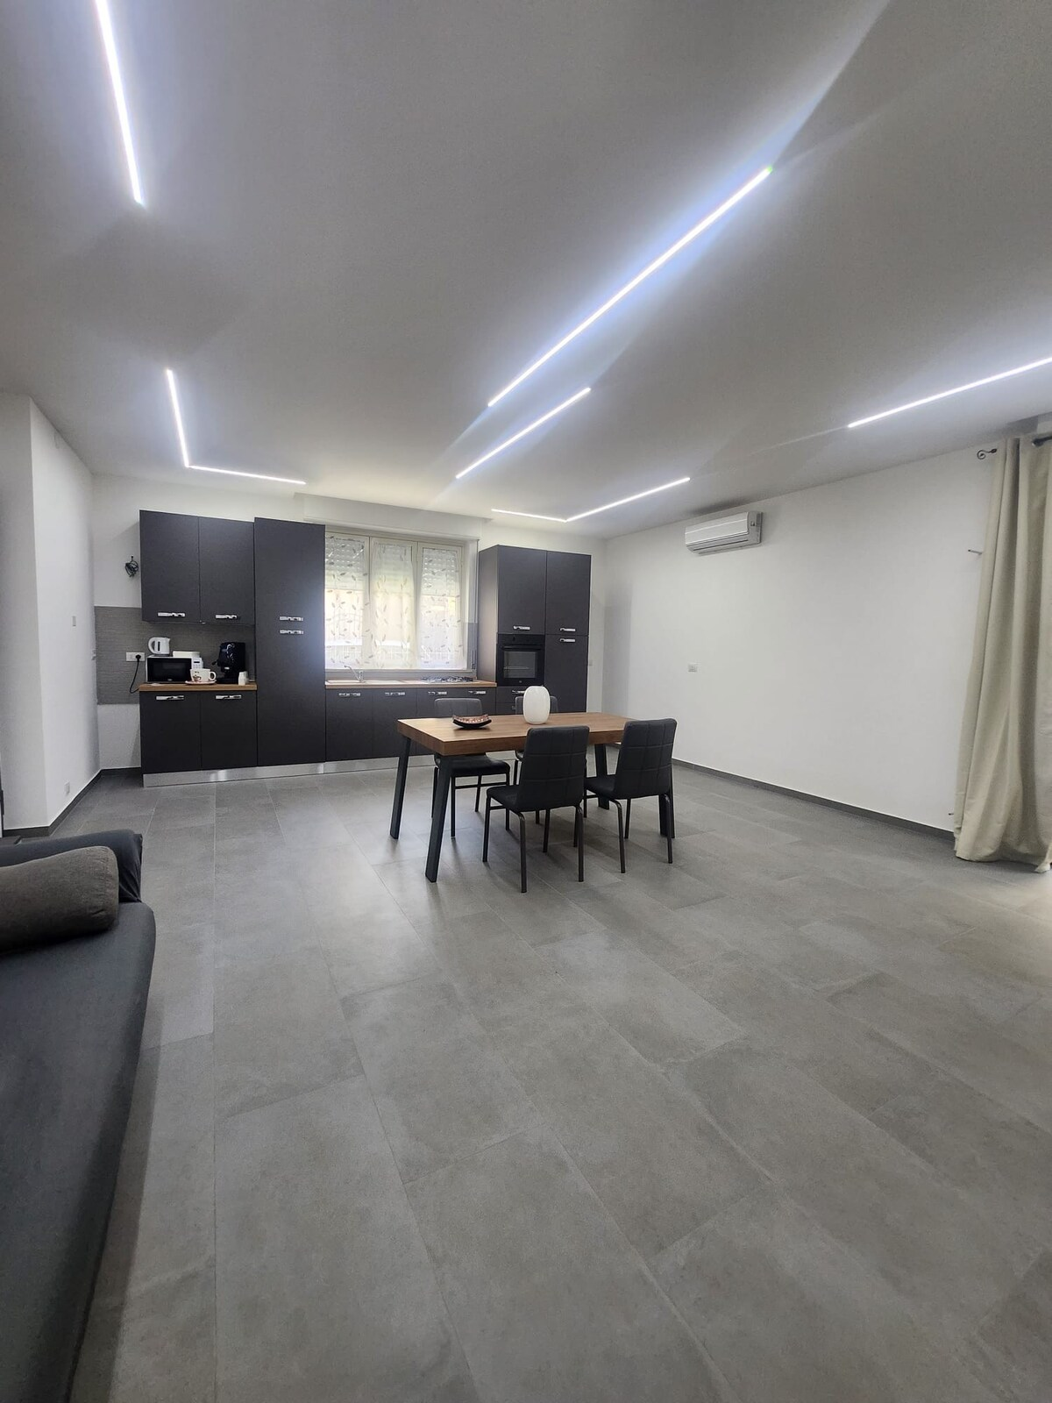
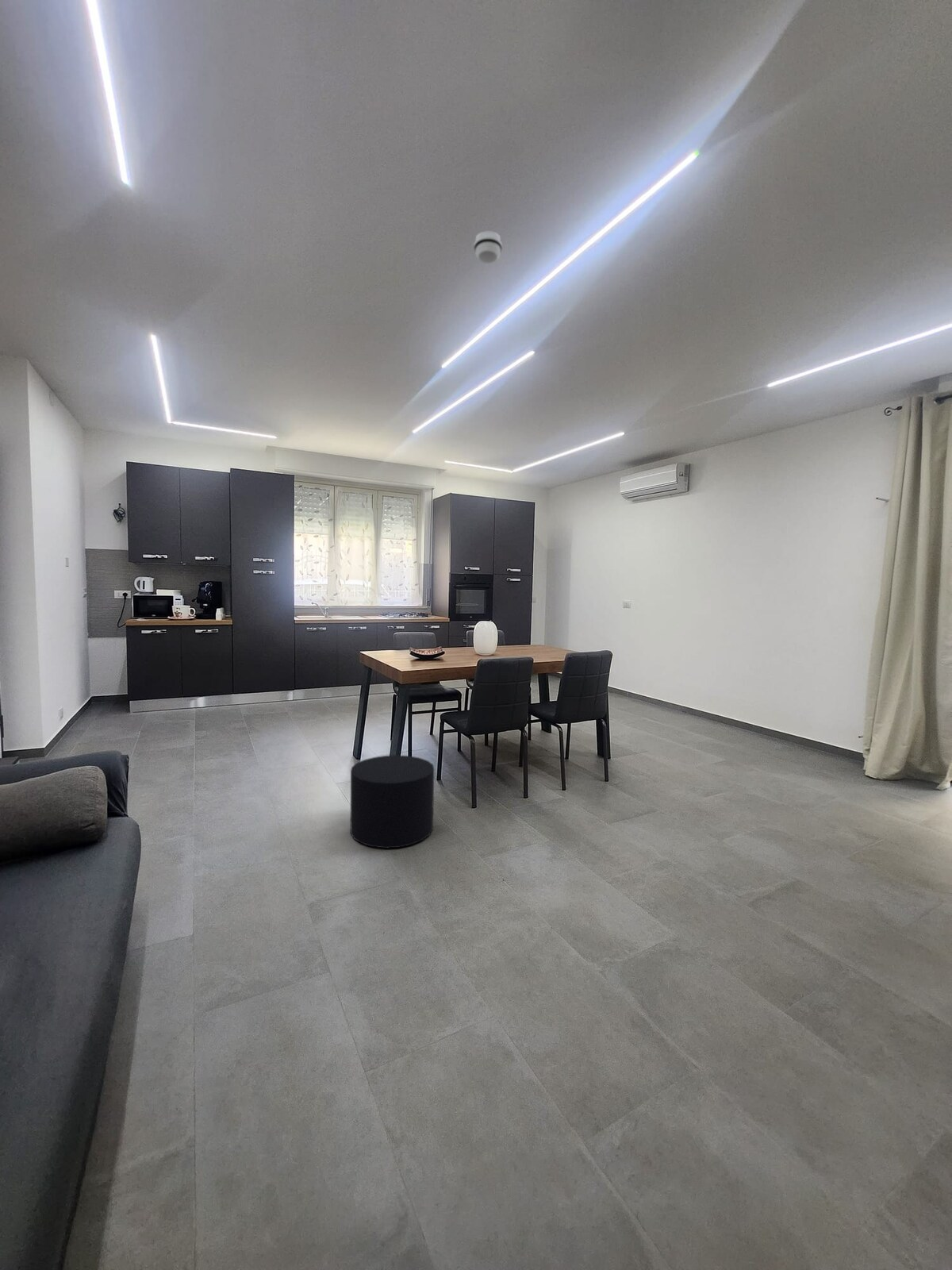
+ smoke detector [473,231,503,264]
+ stool [350,754,435,849]
